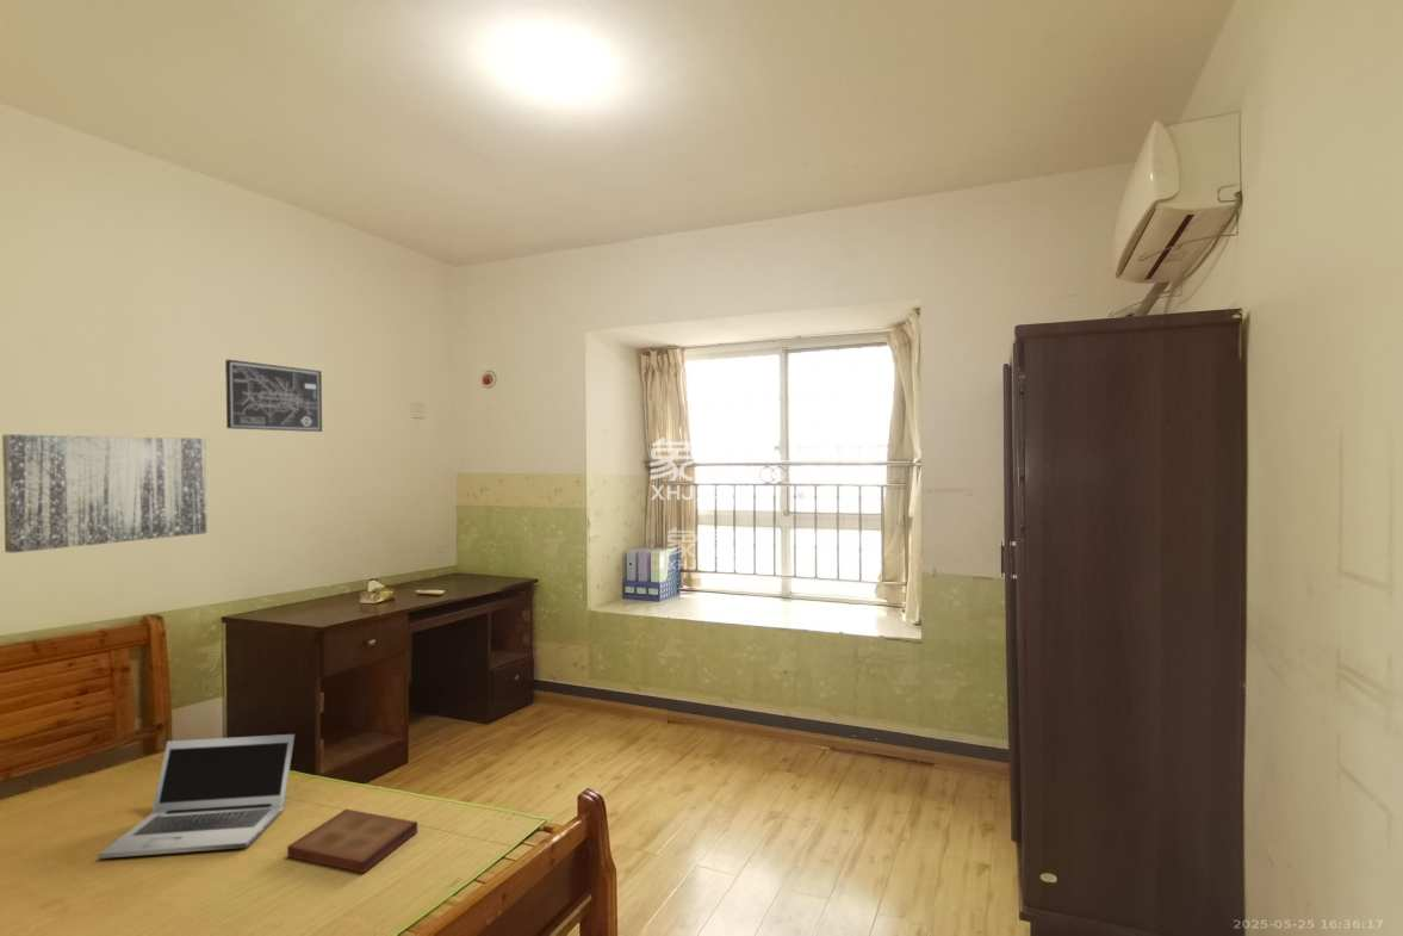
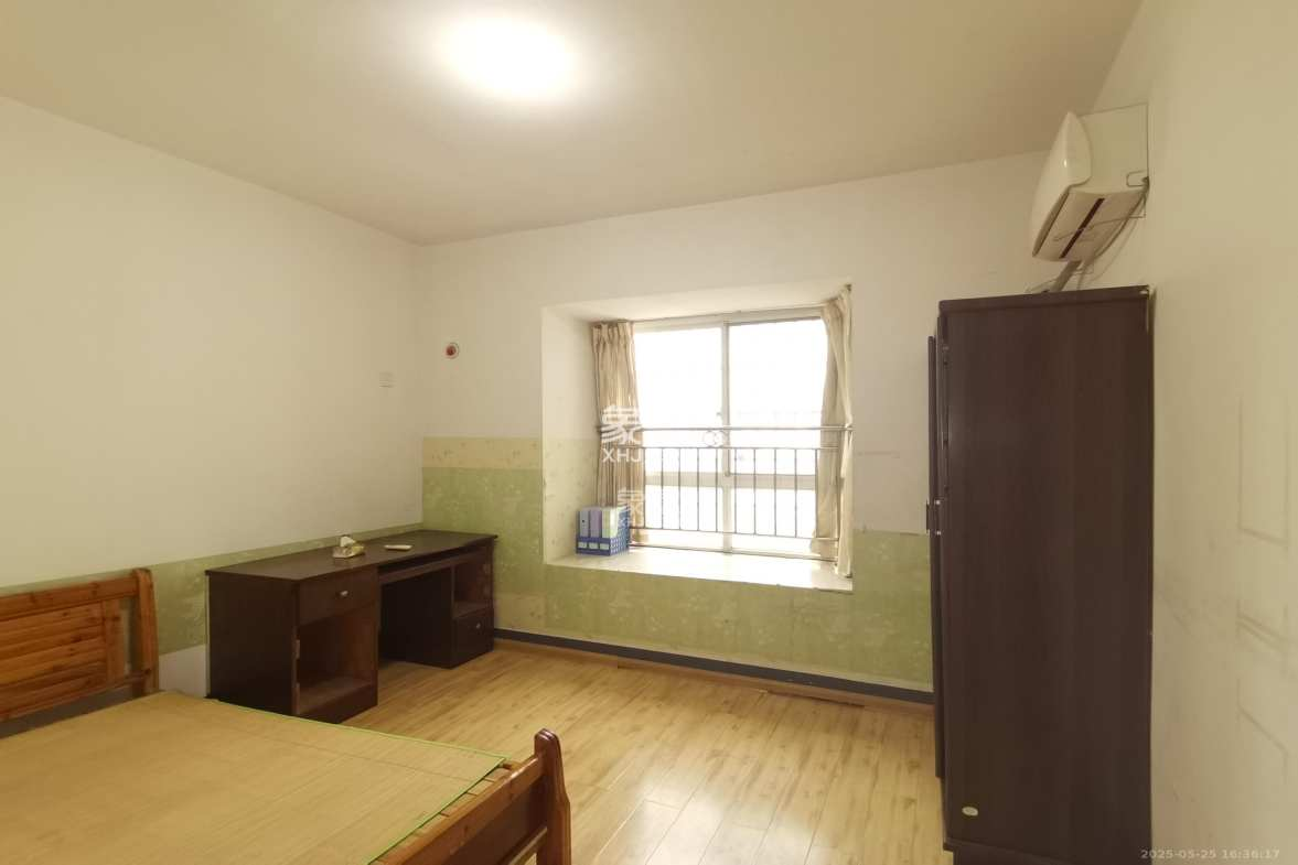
- laptop [98,733,296,860]
- book [286,808,418,874]
- wall art [224,359,323,433]
- wall art [1,433,209,554]
